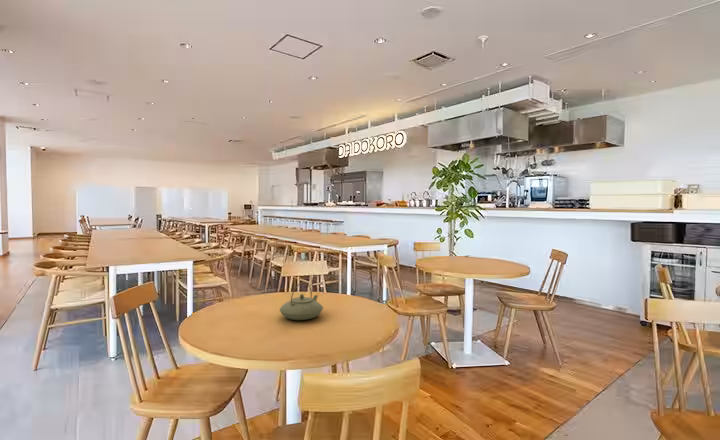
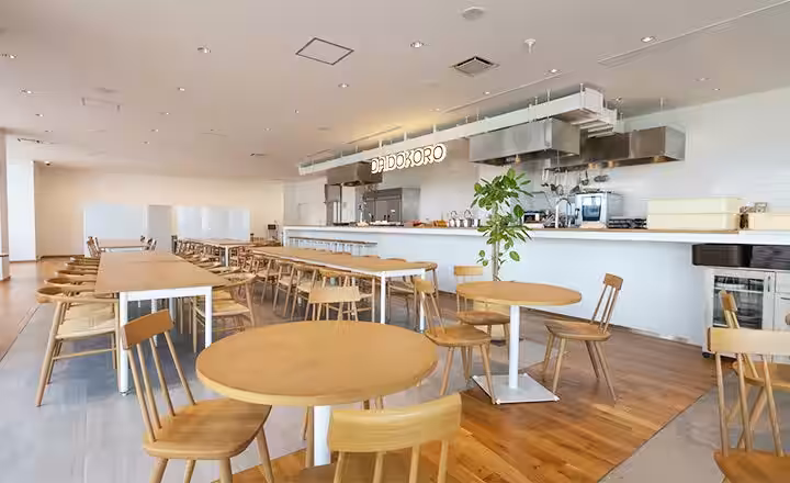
- teapot [279,281,324,321]
